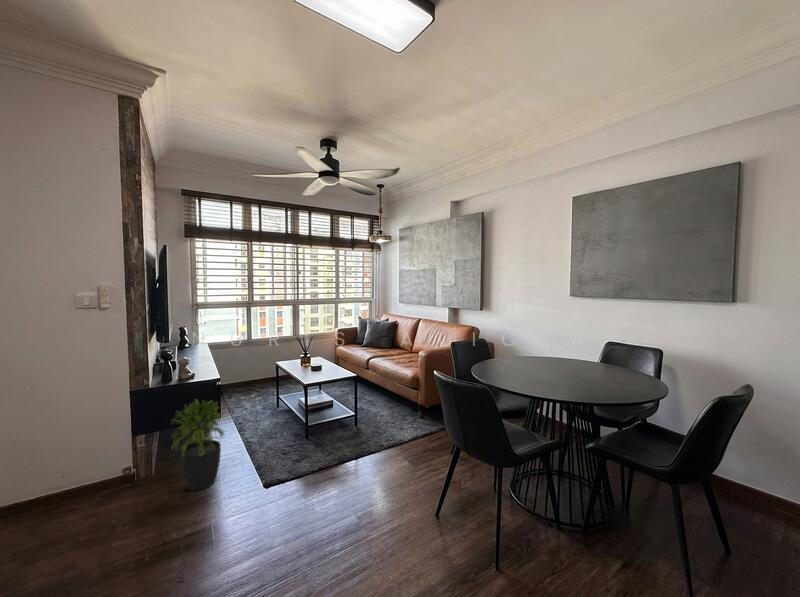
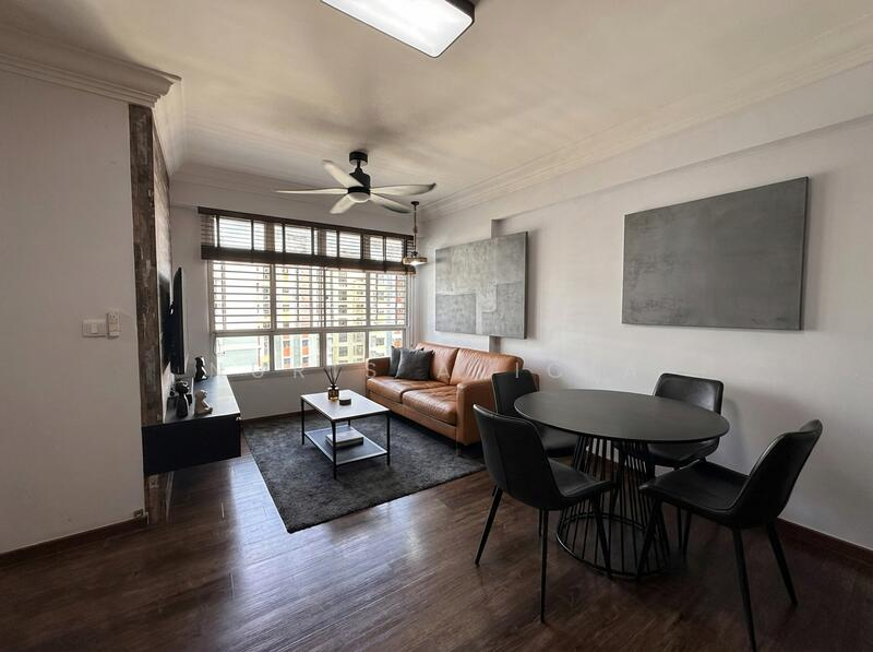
- potted plant [170,398,226,492]
